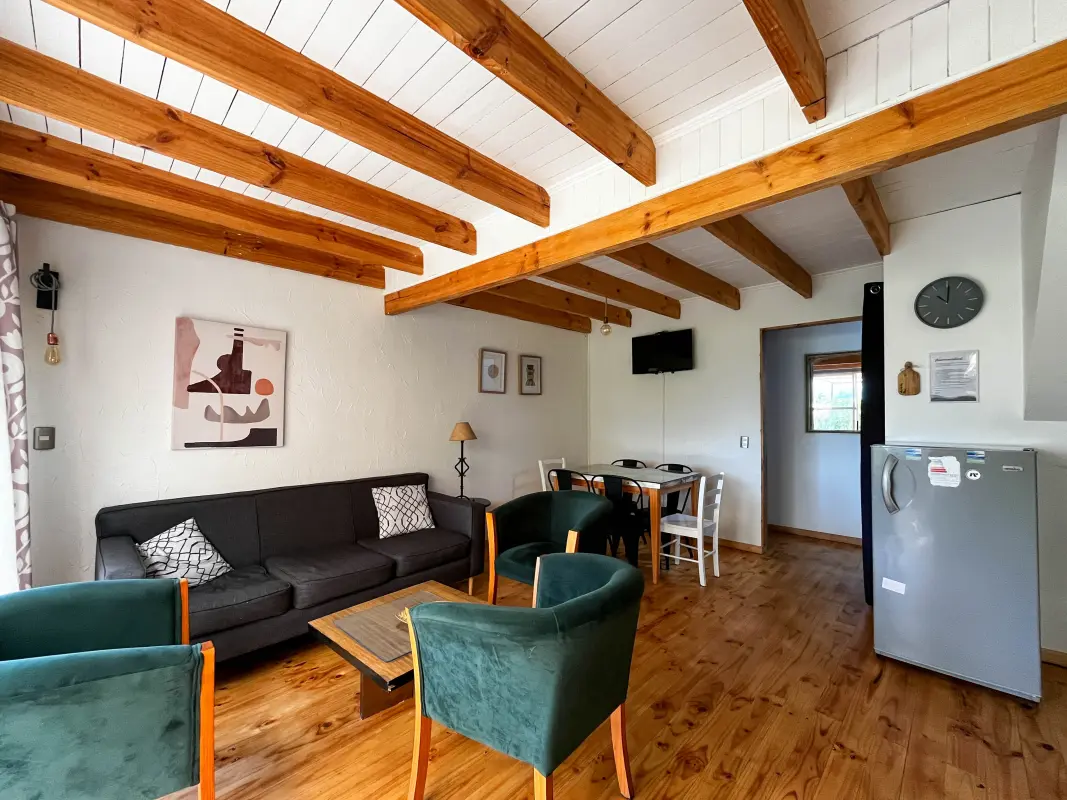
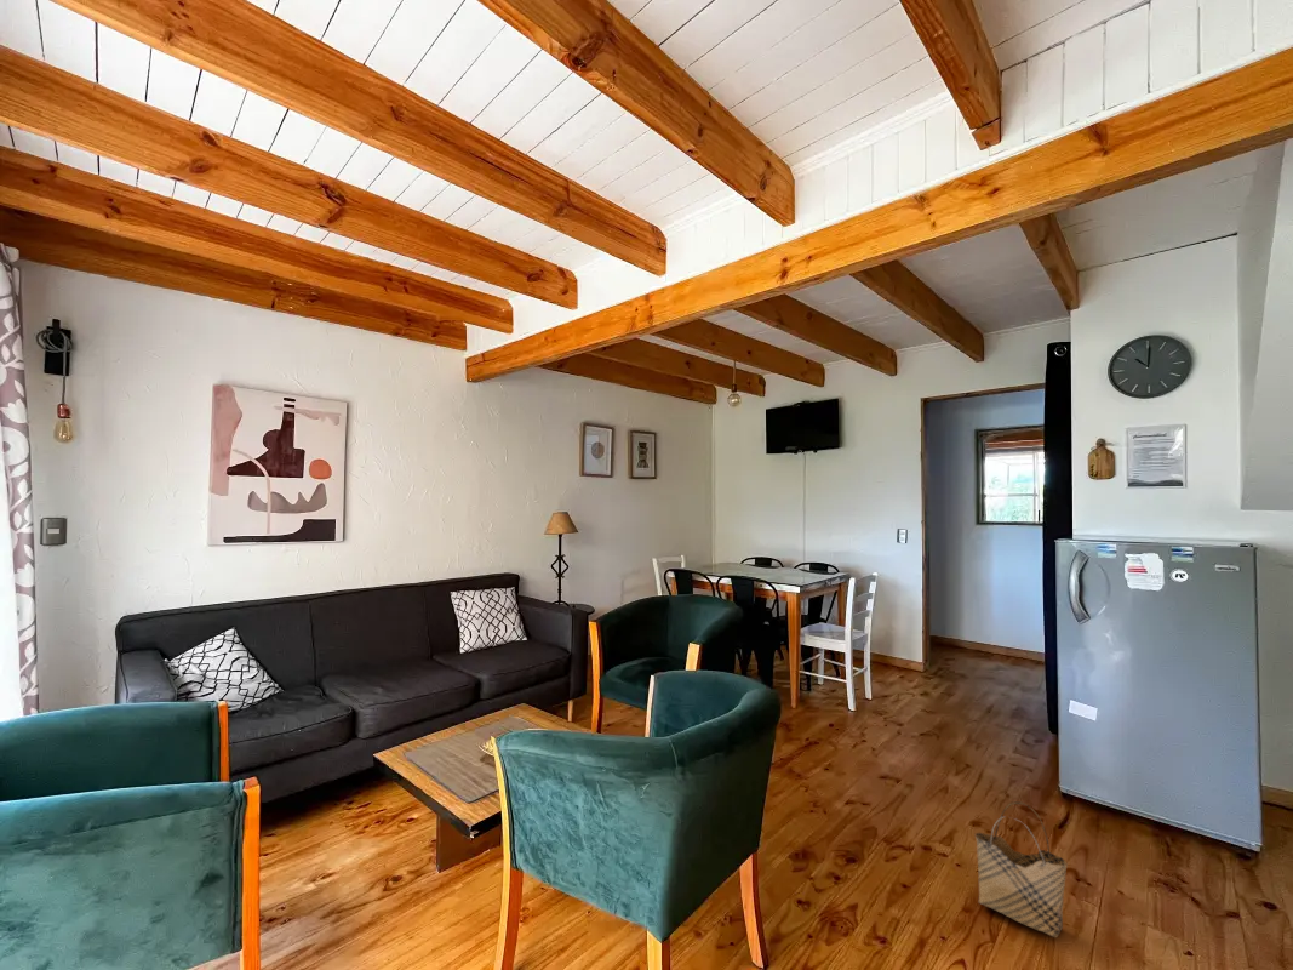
+ woven basket [973,800,1069,938]
